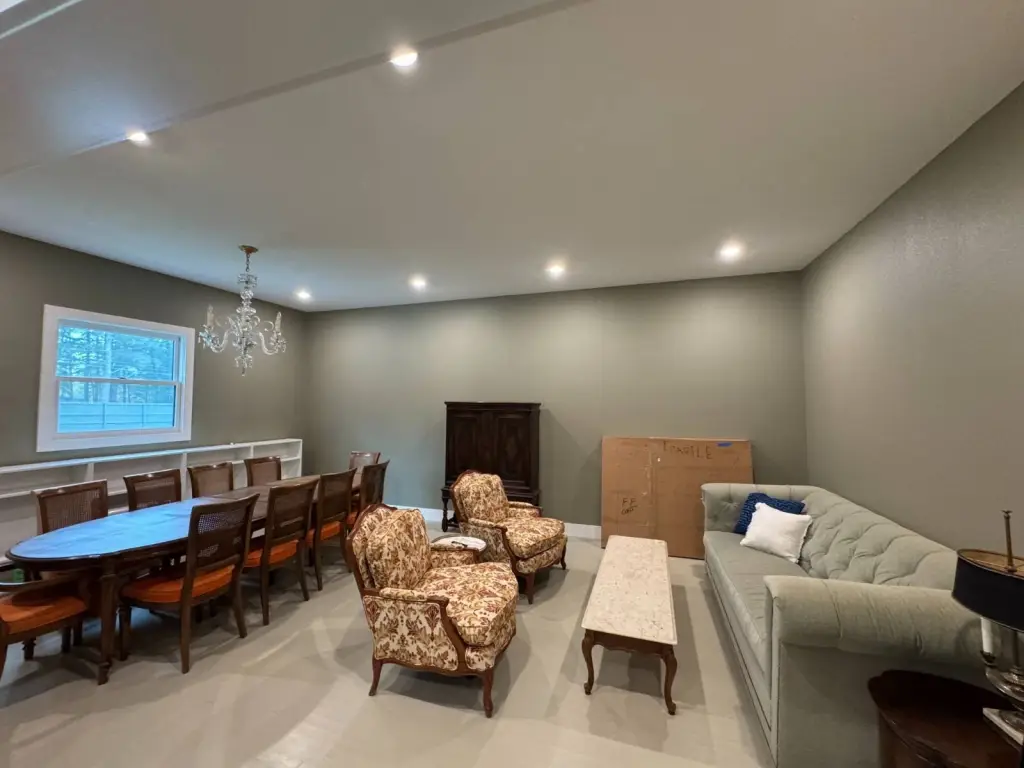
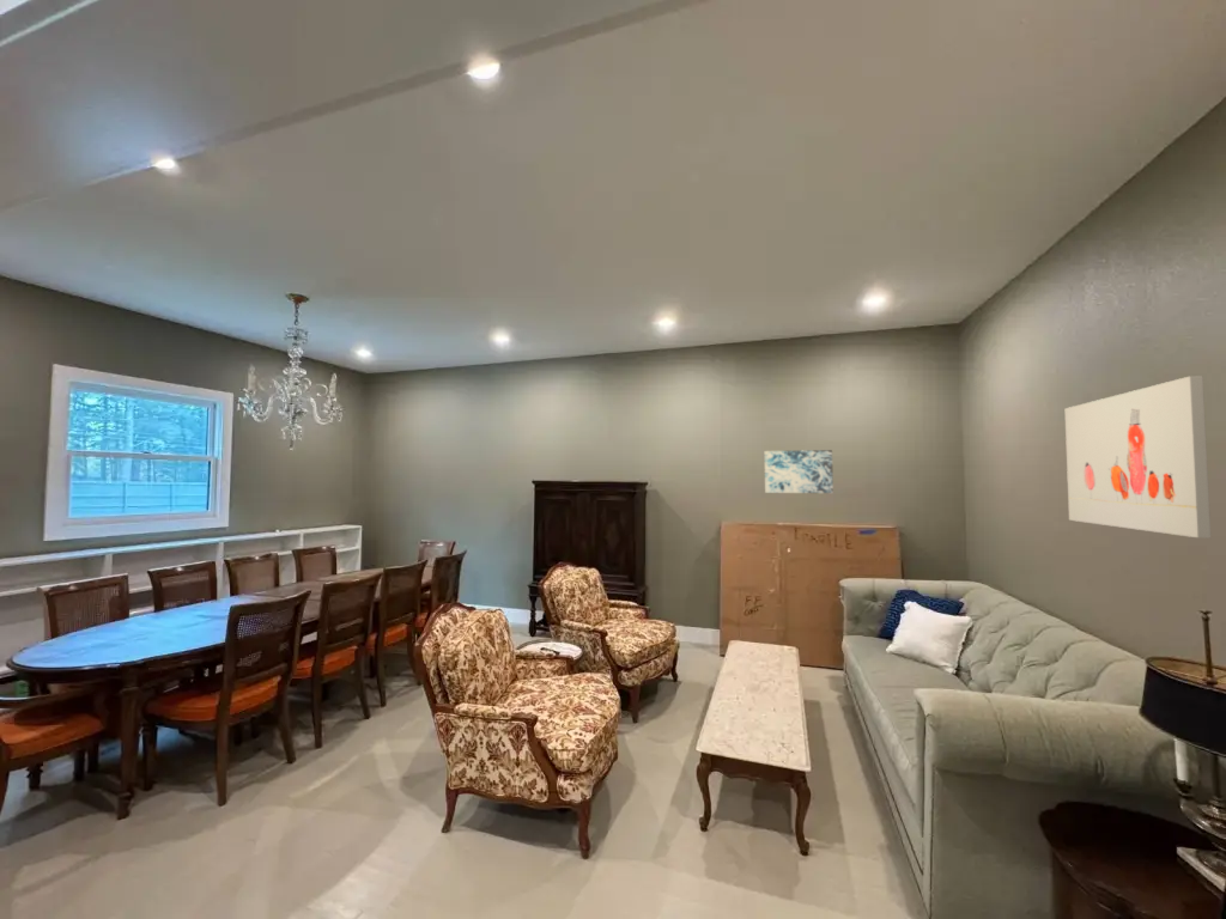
+ wall art [764,449,834,494]
+ wall art [1064,375,1212,540]
